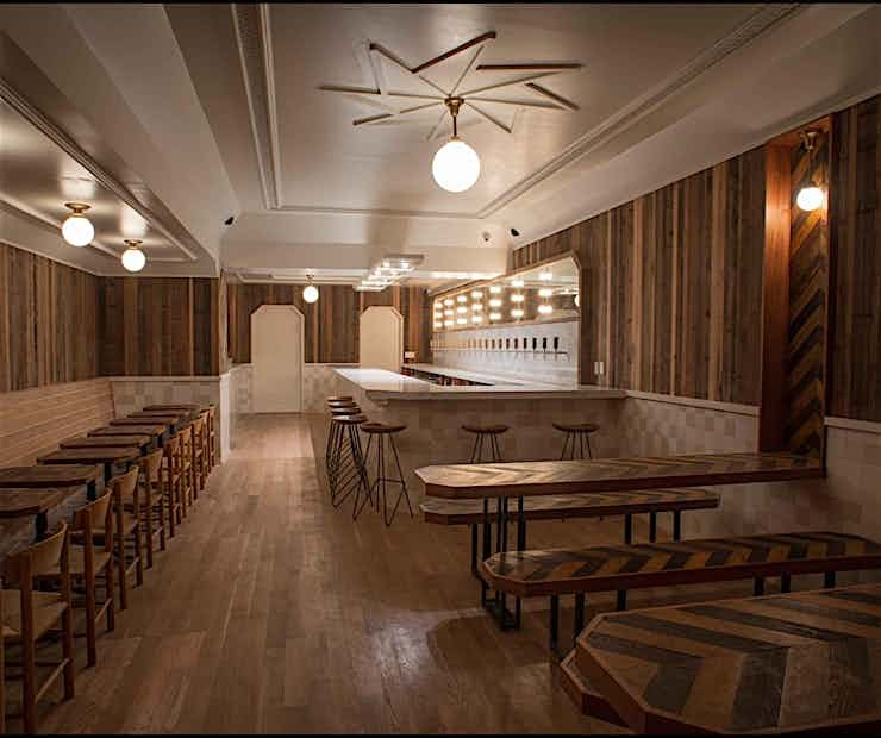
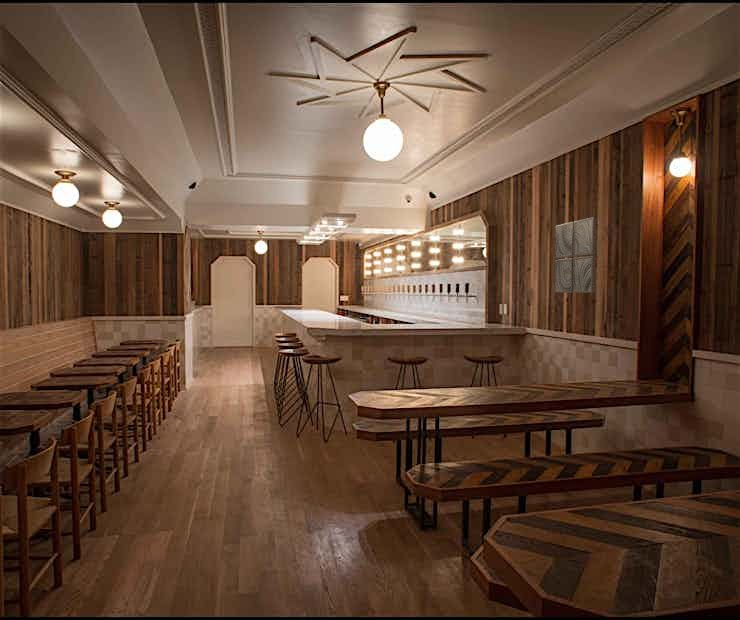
+ wall art [554,216,597,294]
